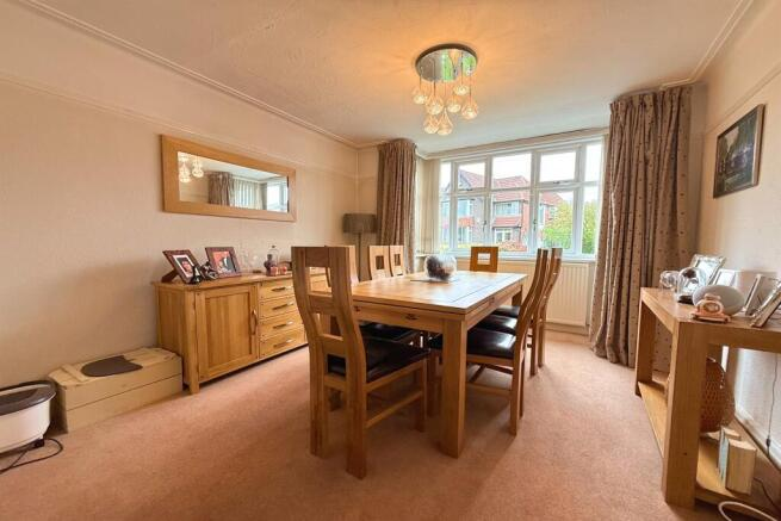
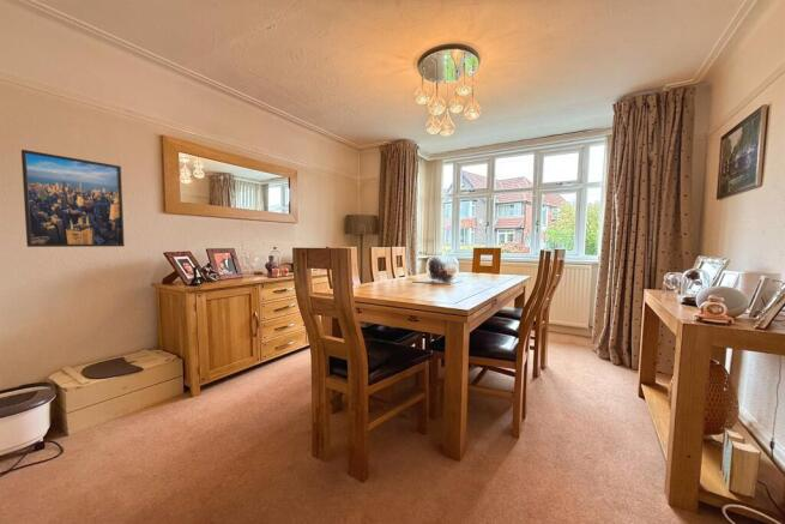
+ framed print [20,149,126,248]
